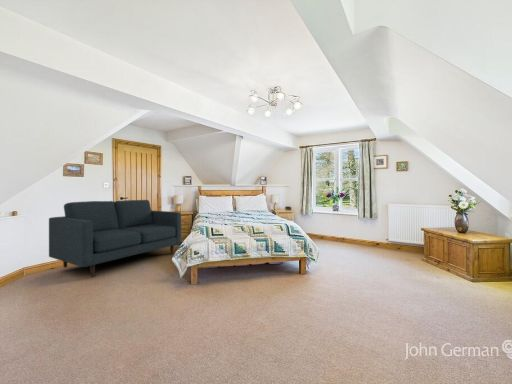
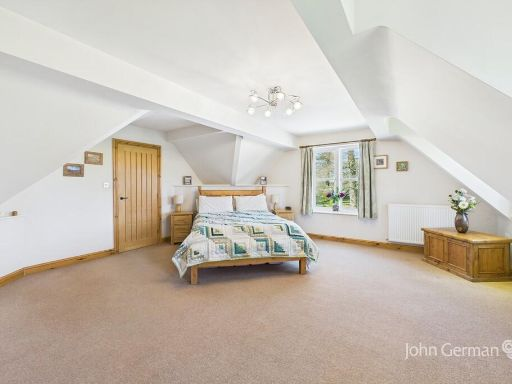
- sofa [48,199,182,278]
